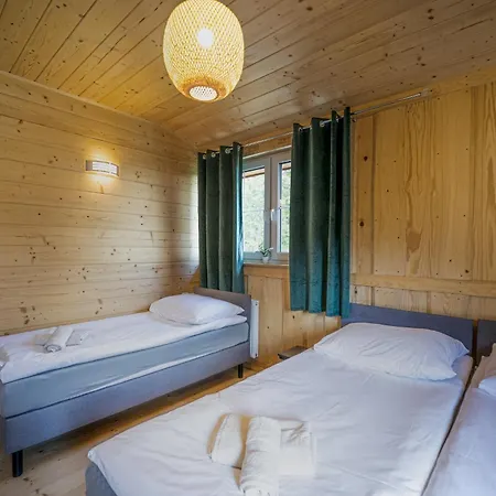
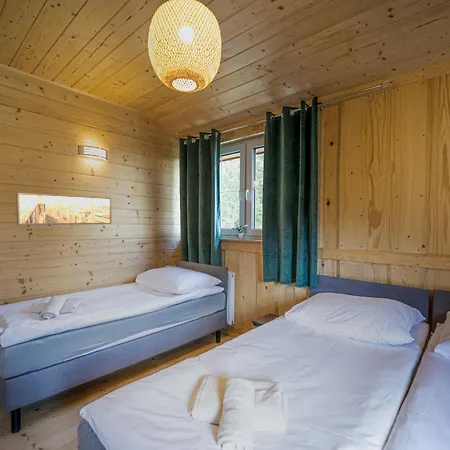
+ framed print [15,192,113,226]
